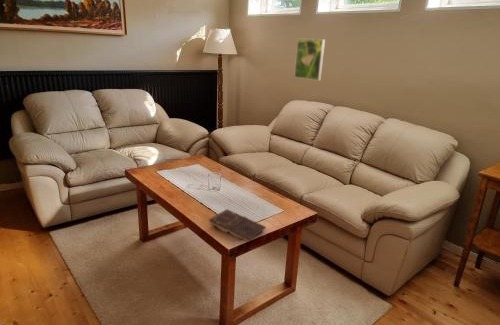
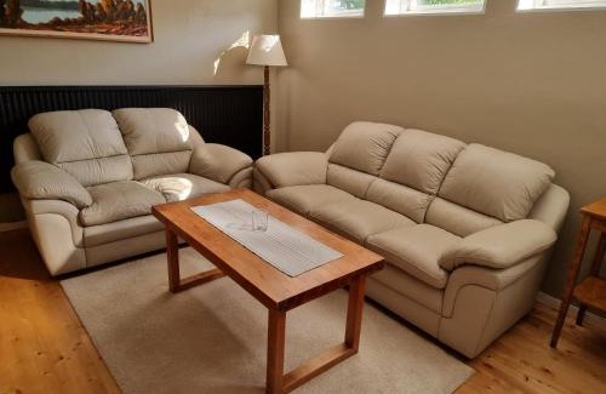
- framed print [293,38,326,81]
- book [208,208,266,242]
